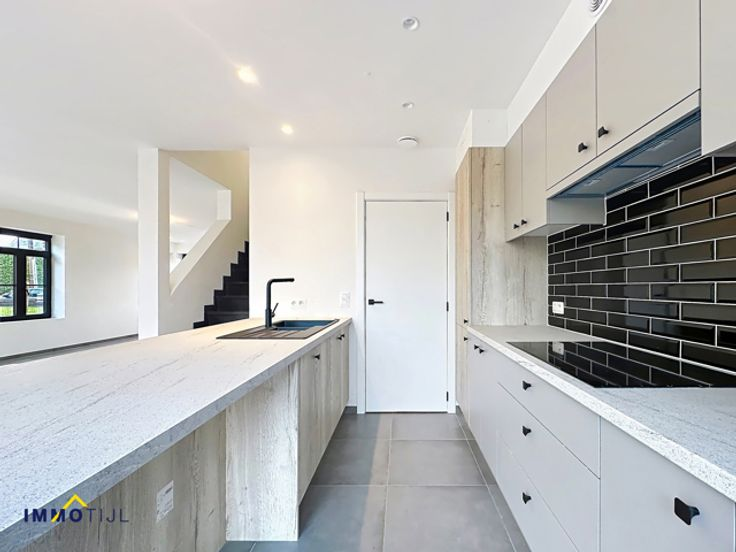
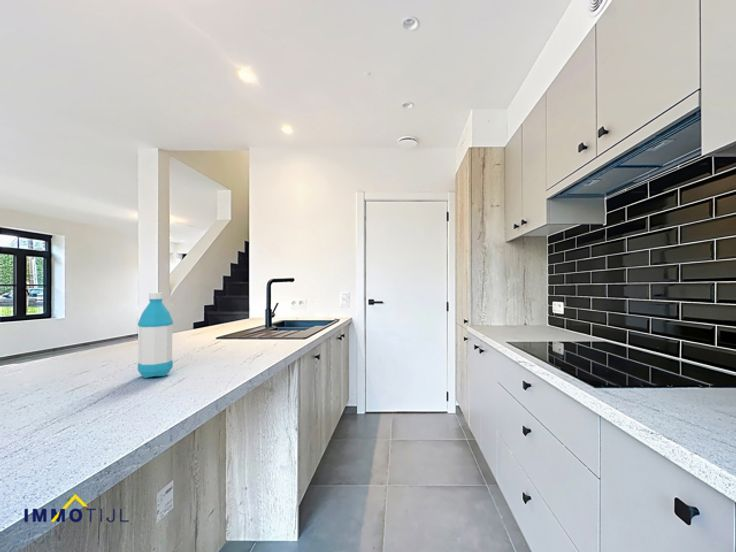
+ water bottle [137,292,174,379]
